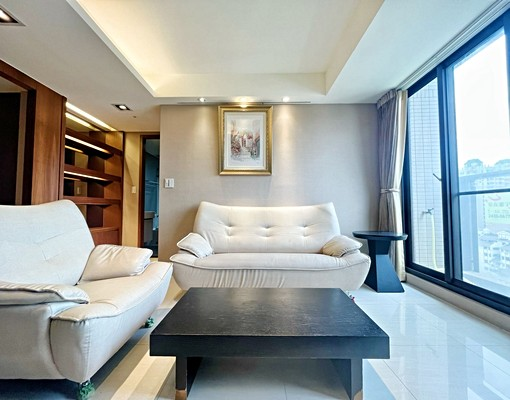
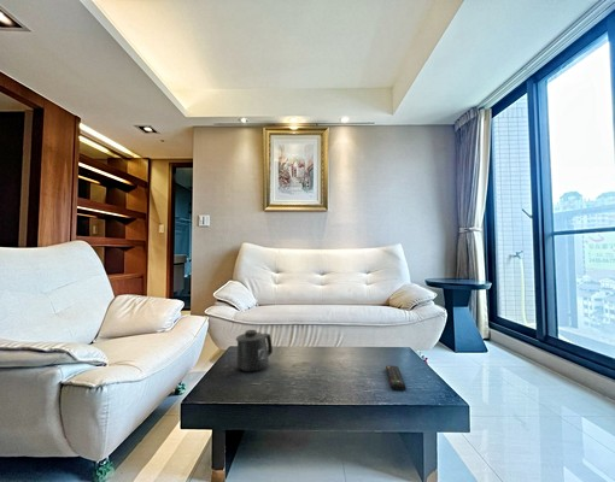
+ remote control [385,365,408,392]
+ mug [235,329,274,372]
